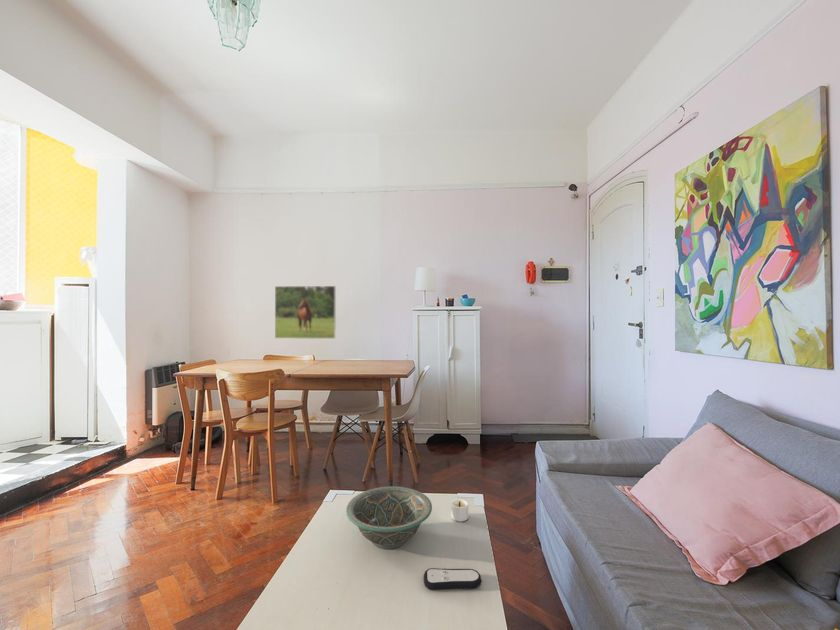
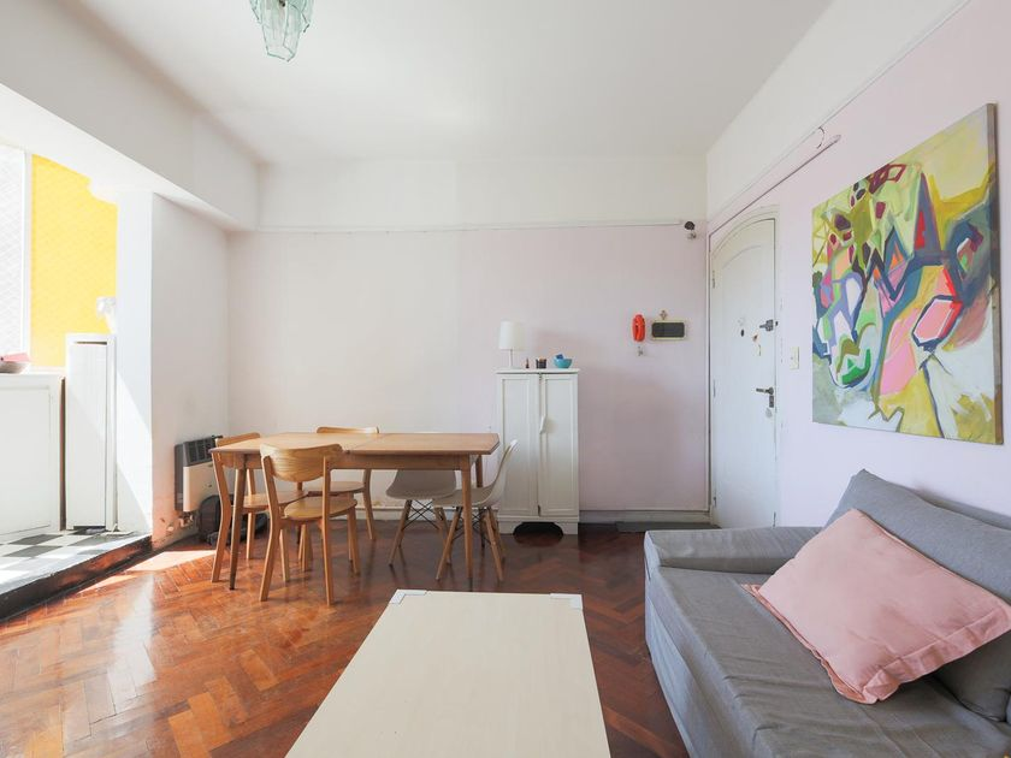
- remote control [423,567,483,591]
- decorative bowl [345,485,433,550]
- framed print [274,285,337,340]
- candle [450,498,469,522]
